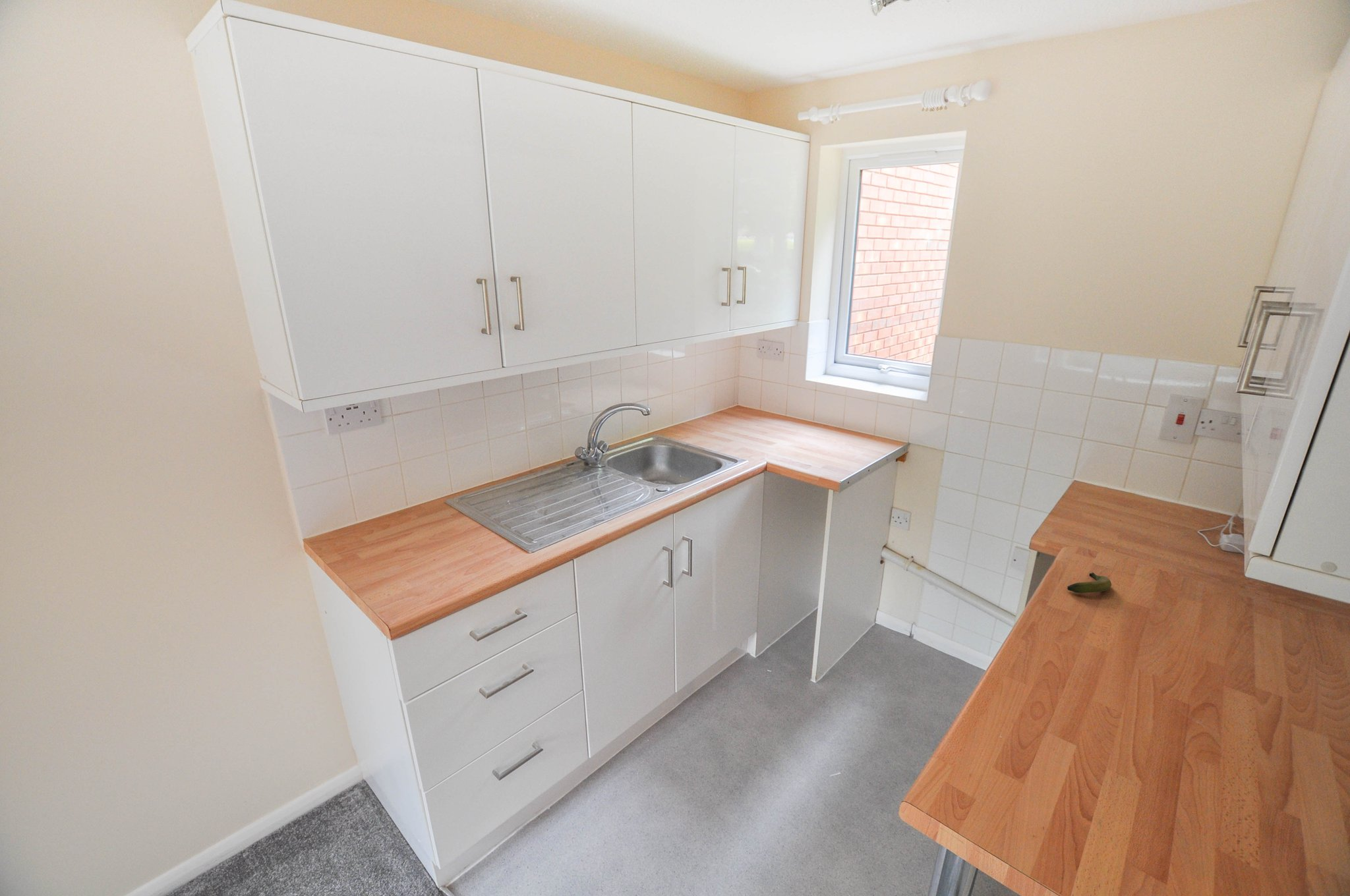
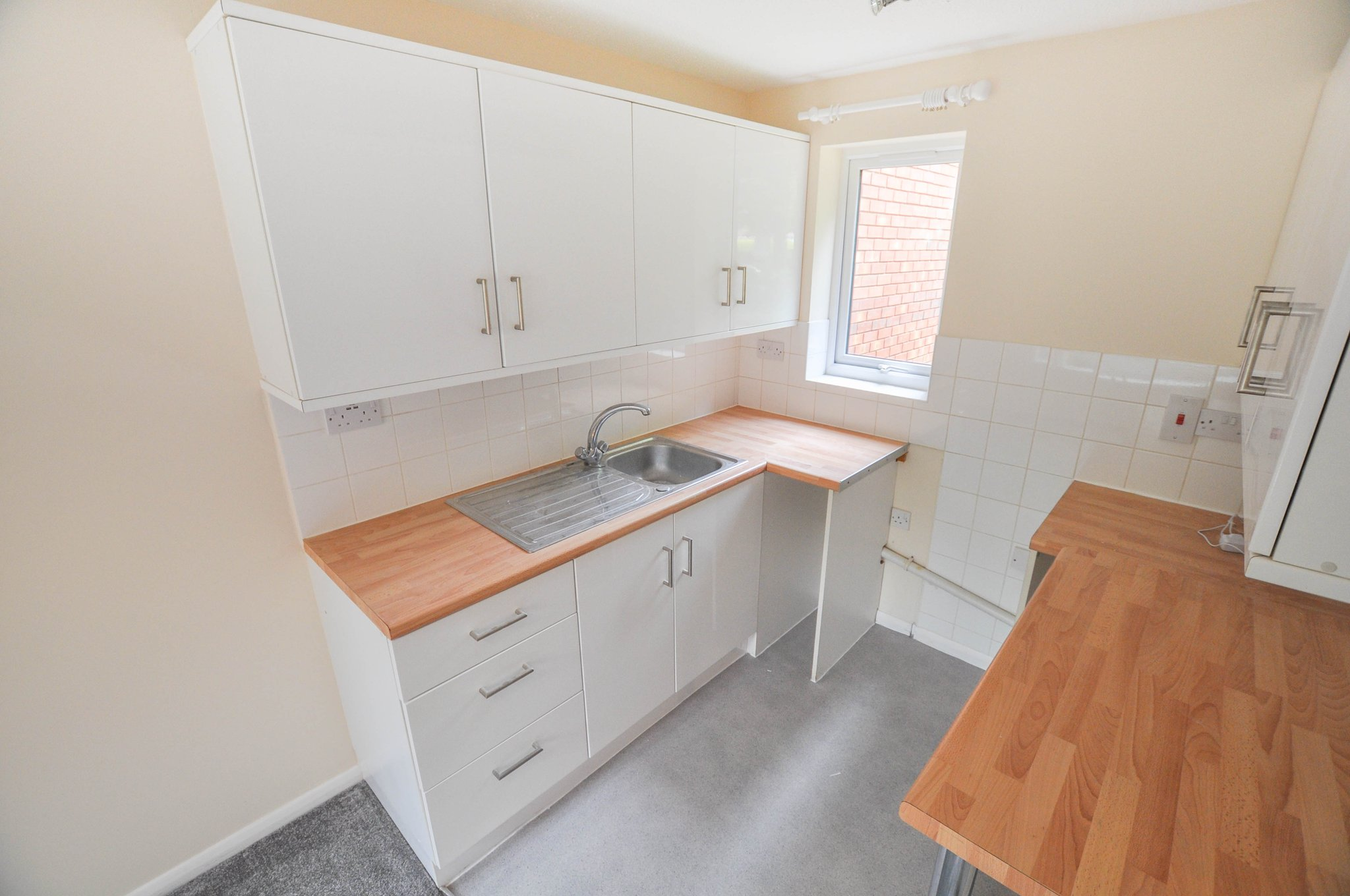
- banana [1067,572,1112,594]
